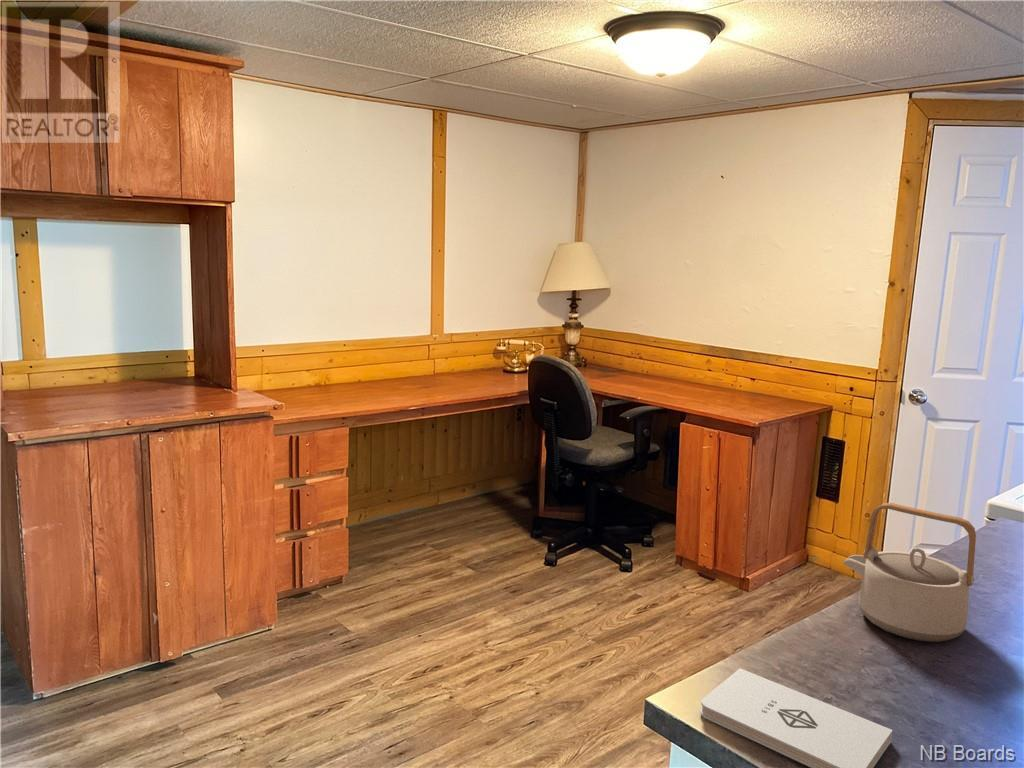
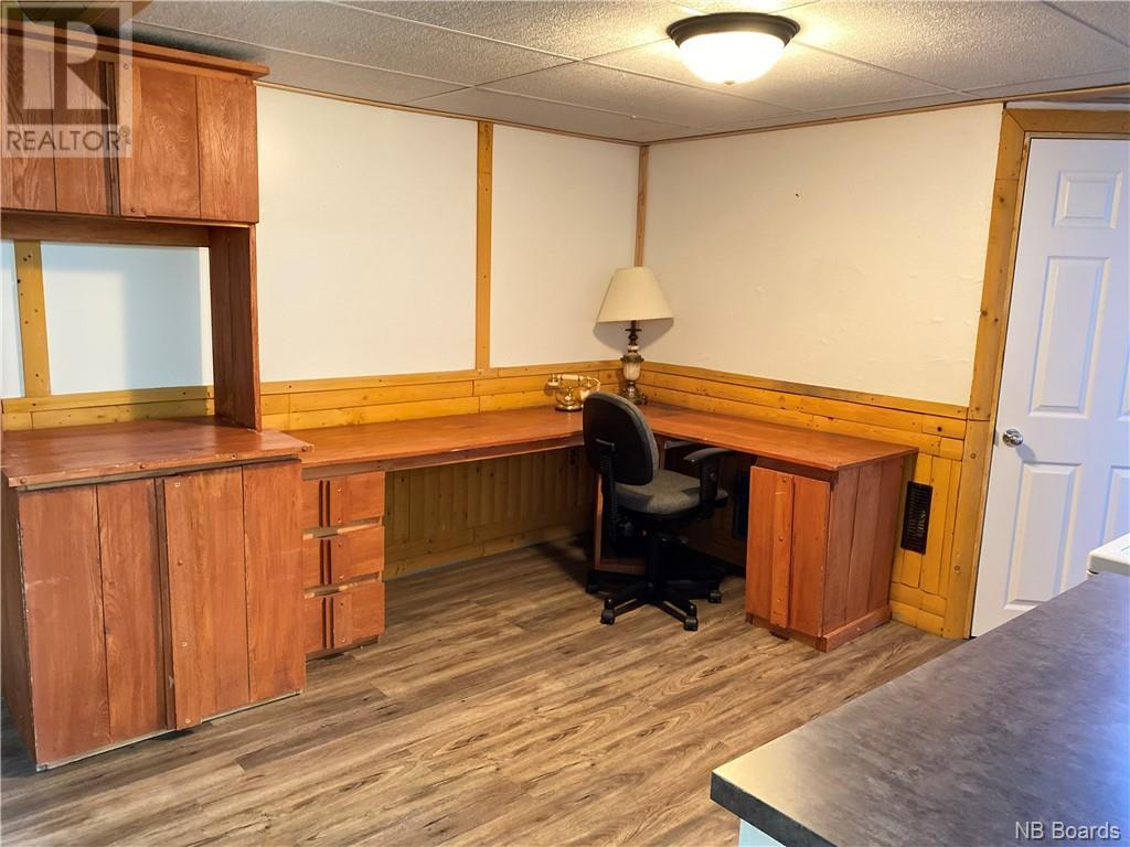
- teapot [842,502,977,643]
- notepad [700,667,893,768]
